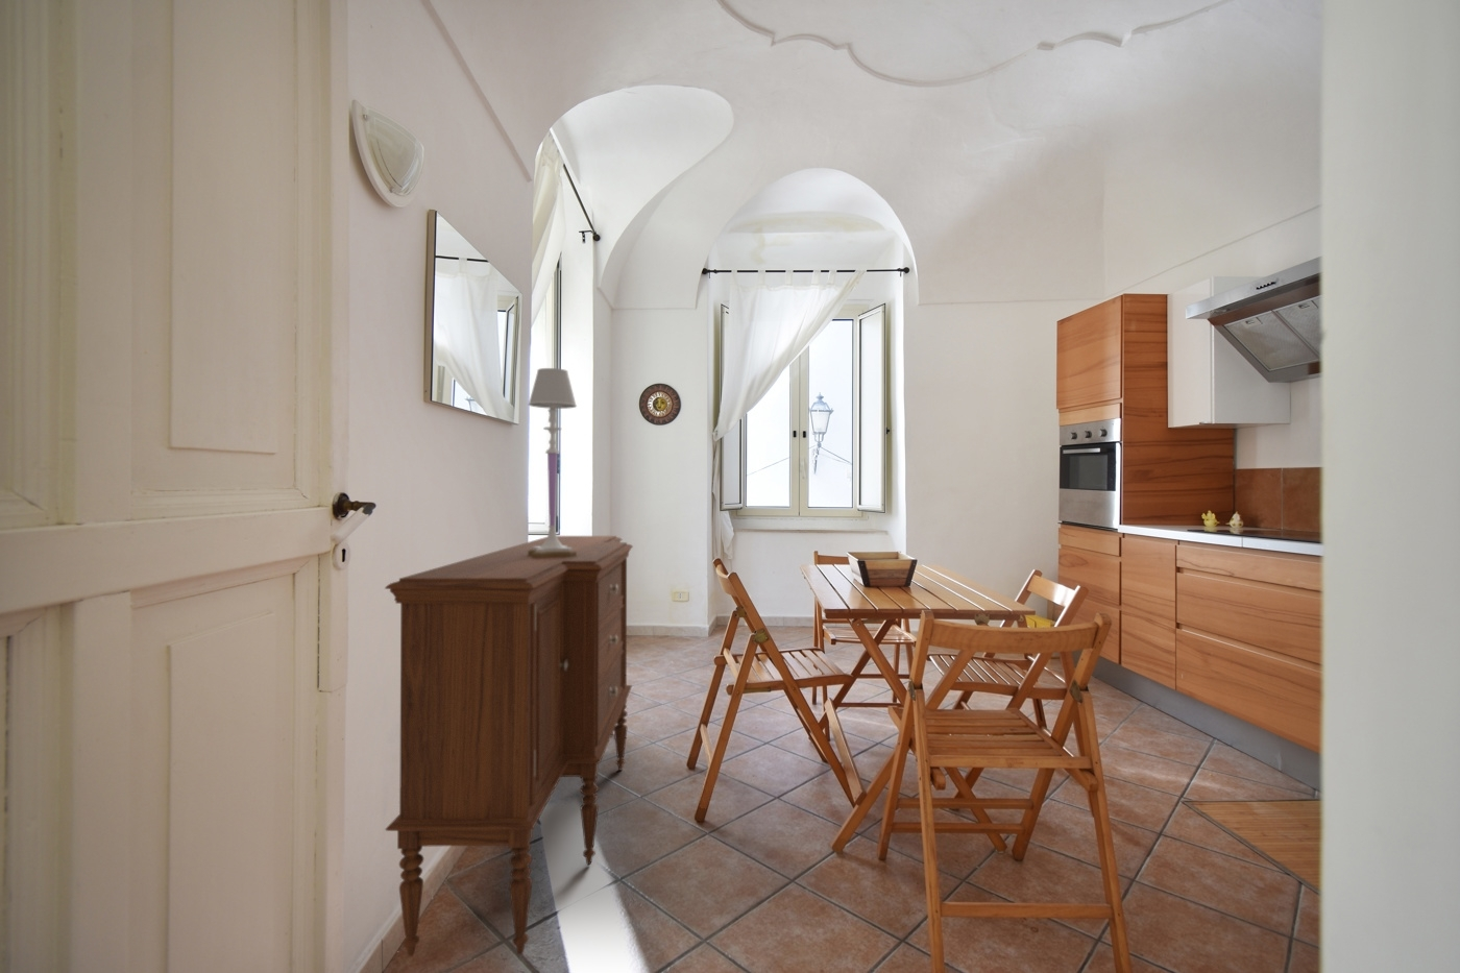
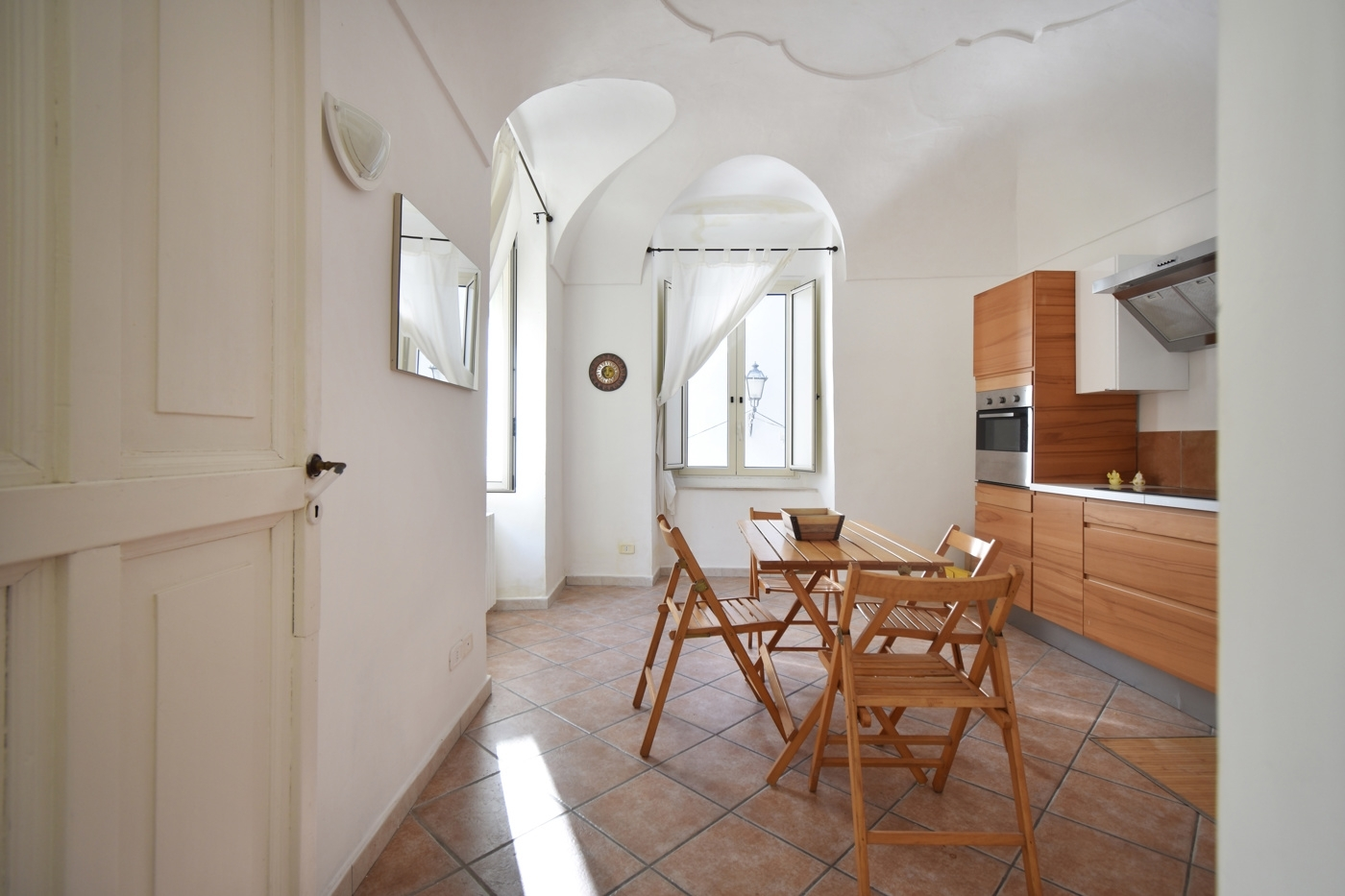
- sideboard [384,535,634,958]
- table lamp [526,367,577,558]
